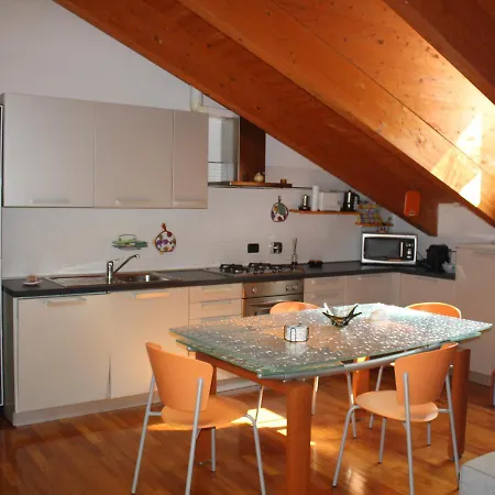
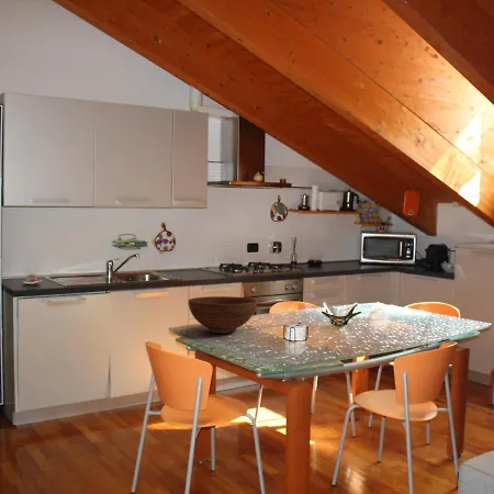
+ fruit bowl [188,295,258,335]
